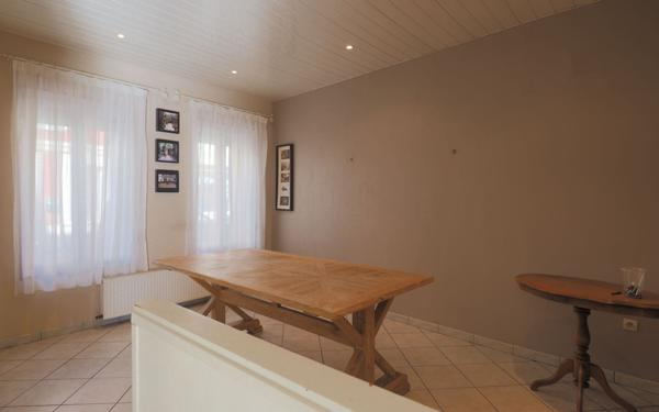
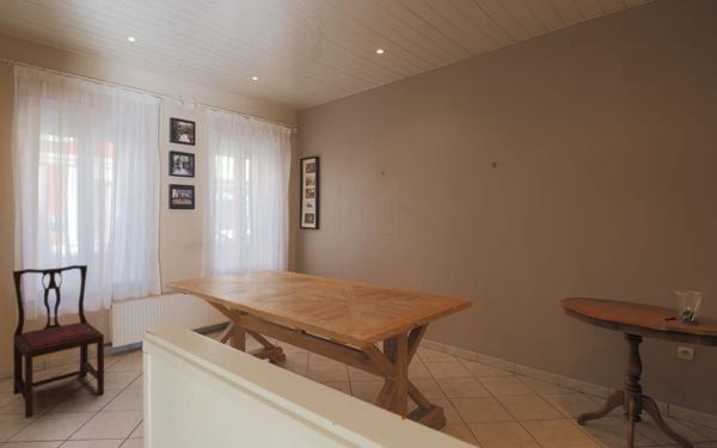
+ dining chair [12,264,105,419]
